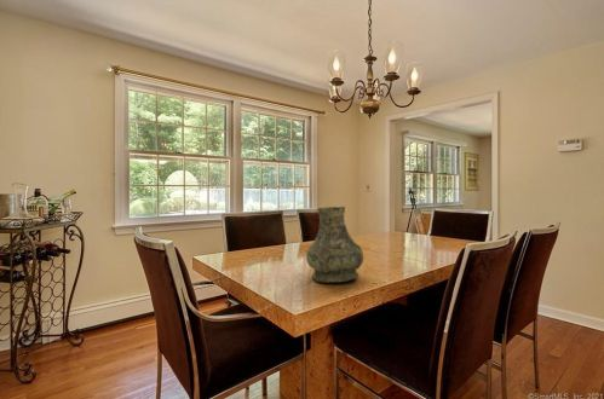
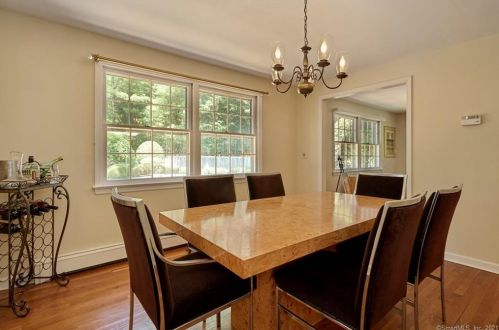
- vase [305,206,364,283]
